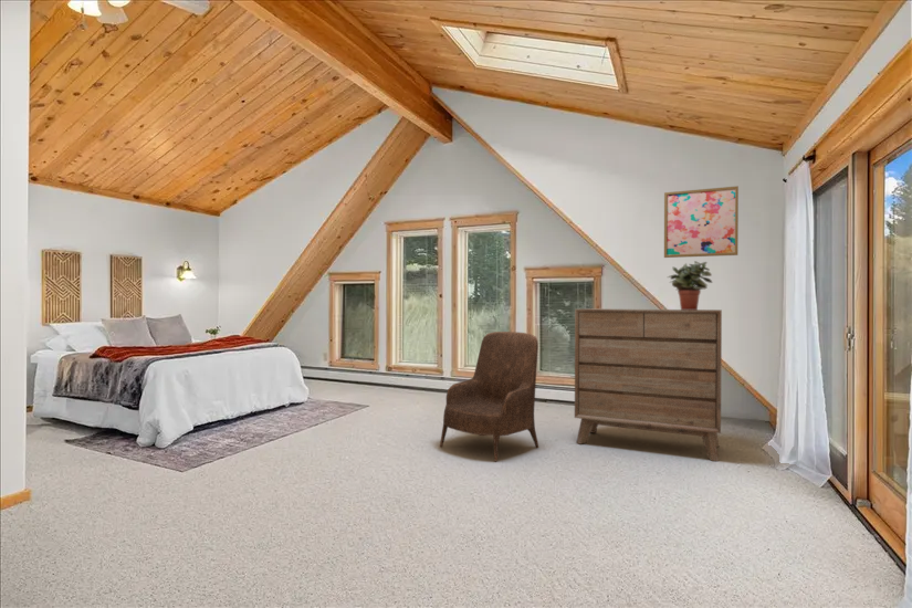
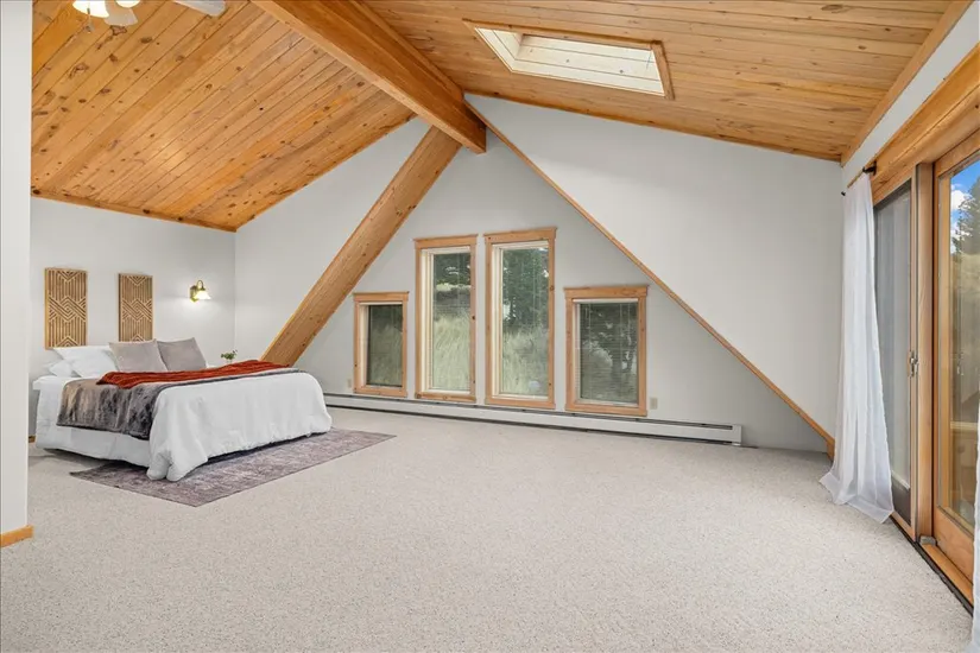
- dresser [574,307,723,462]
- potted plant [667,260,713,310]
- wall art [663,185,740,259]
- armchair [439,331,539,462]
